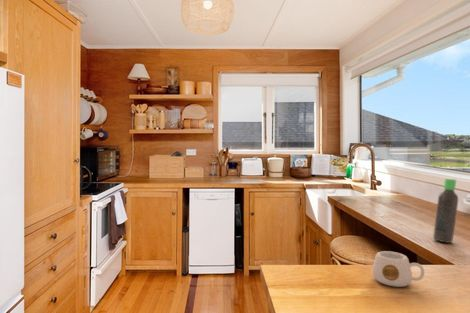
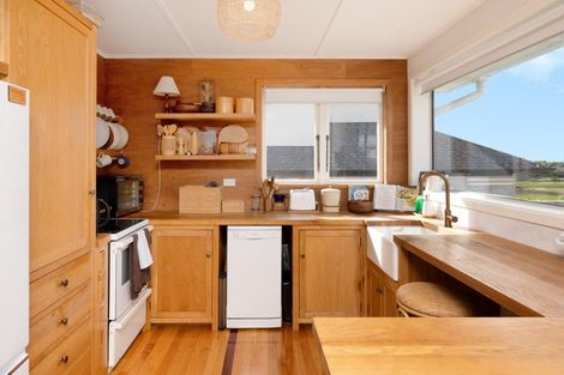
- mug [372,250,425,288]
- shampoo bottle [432,178,459,244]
